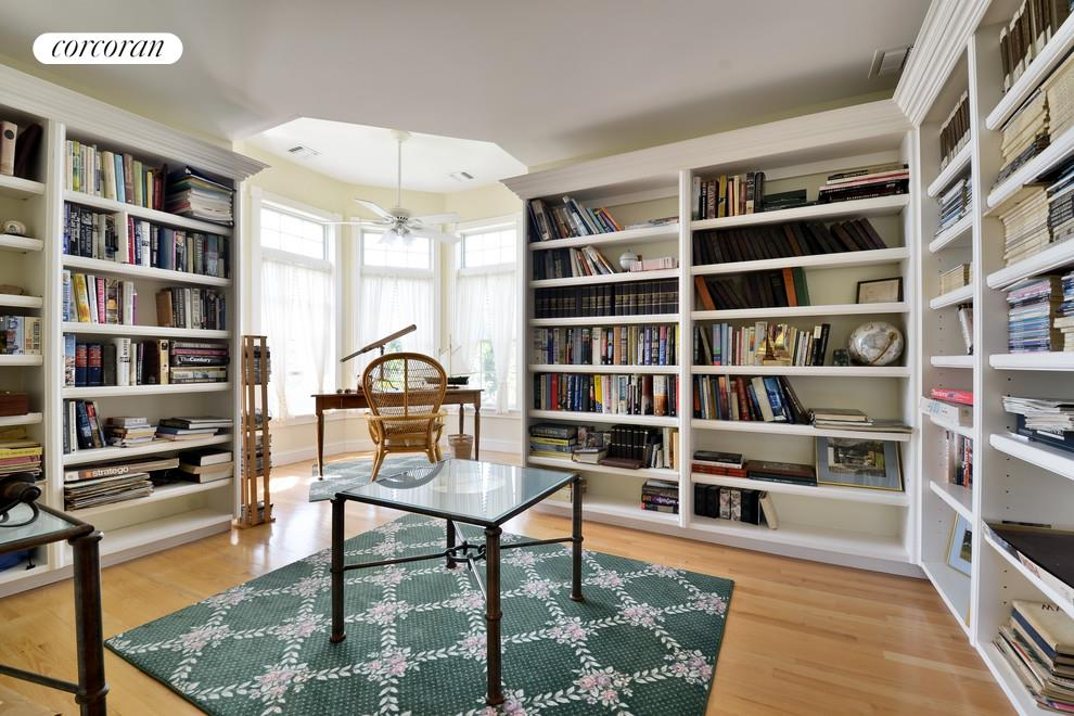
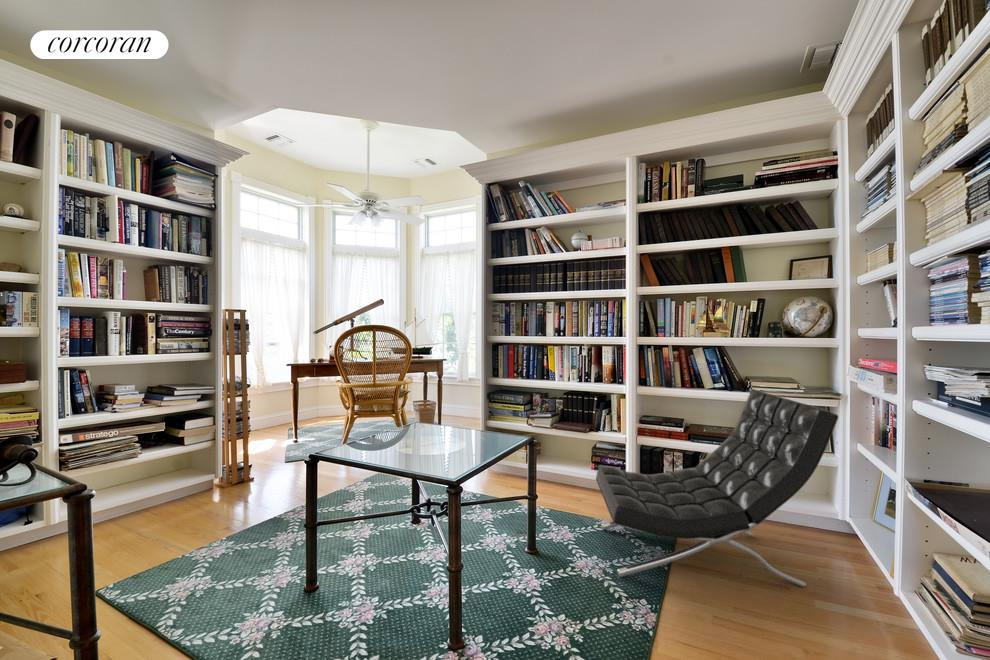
+ lounge chair [595,389,839,588]
